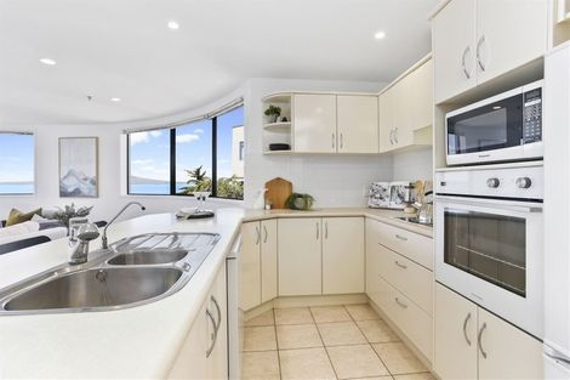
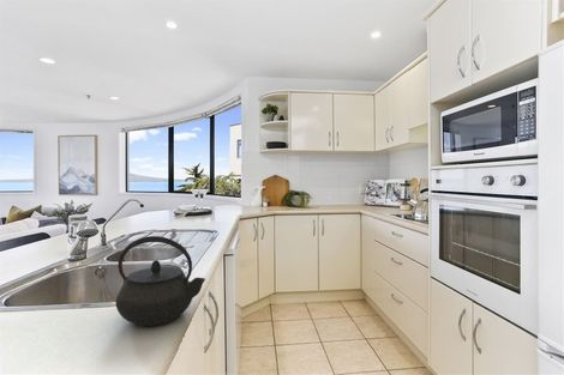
+ kettle [114,235,206,327]
